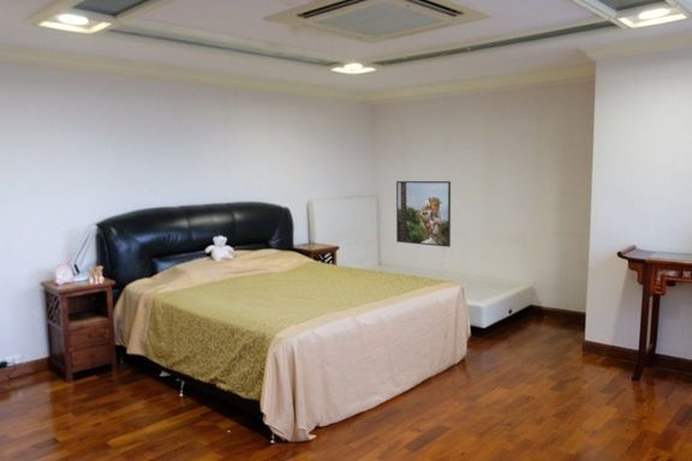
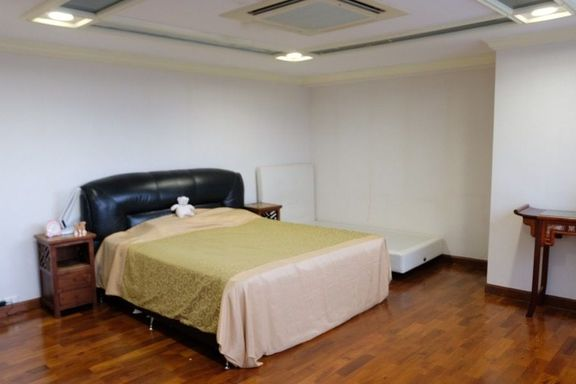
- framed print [395,180,452,249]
